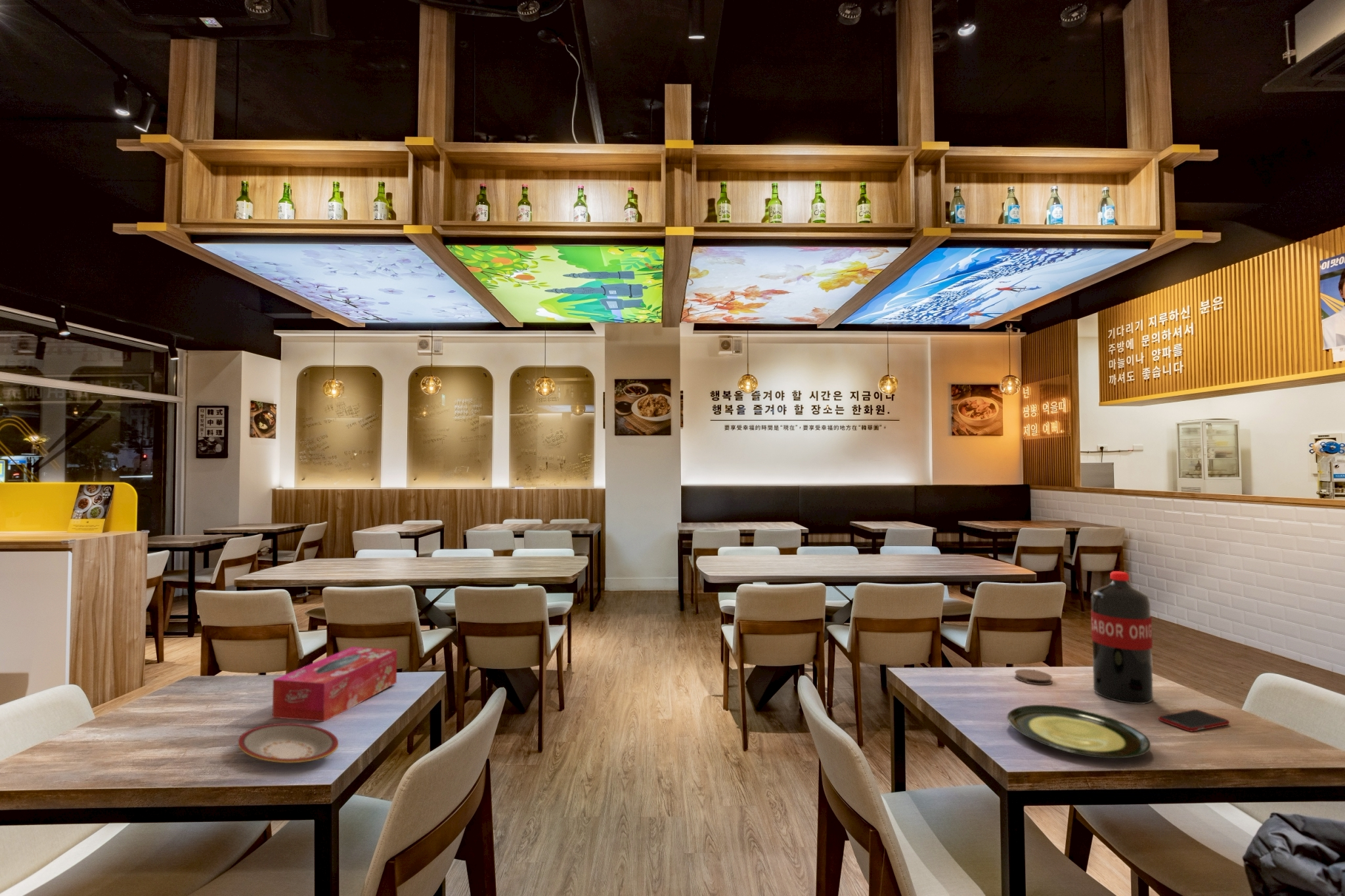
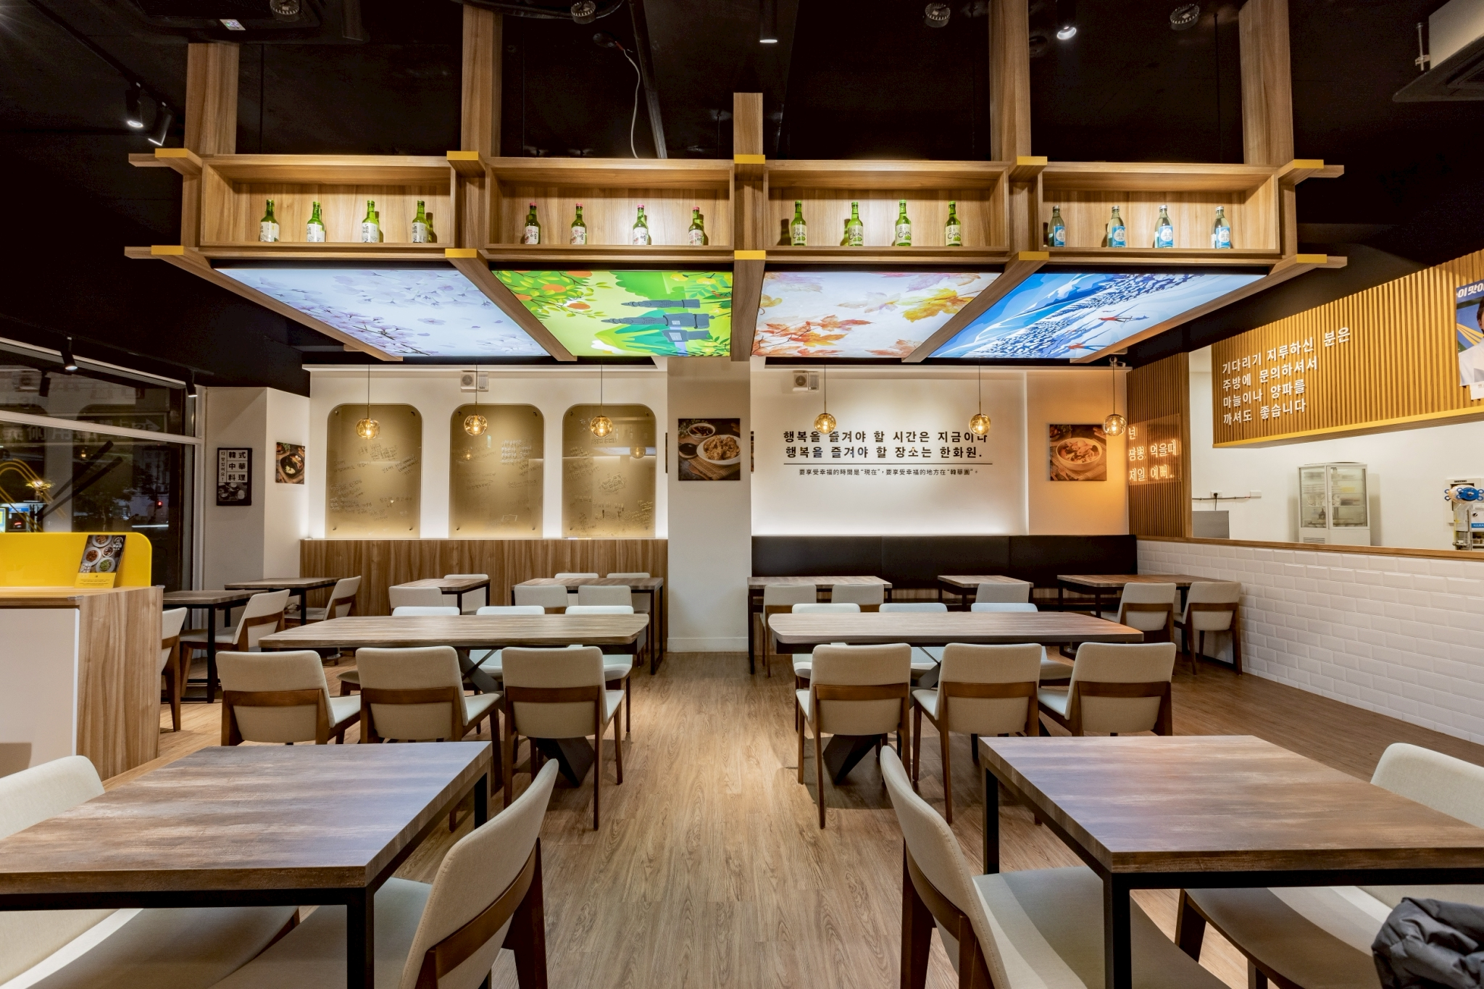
- plate [237,723,339,763]
- pop [1090,570,1154,705]
- tissue box [272,646,397,722]
- cell phone [1158,709,1230,732]
- coaster [1014,668,1053,685]
- plate [1007,704,1151,759]
